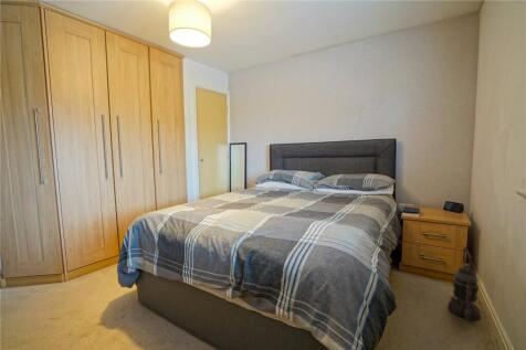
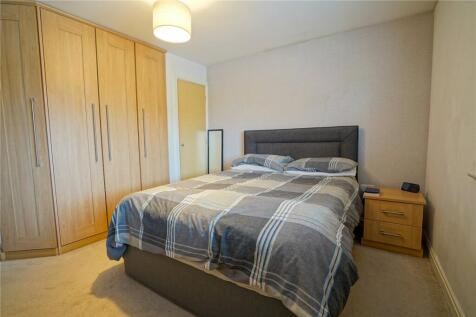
- lantern [446,246,482,321]
